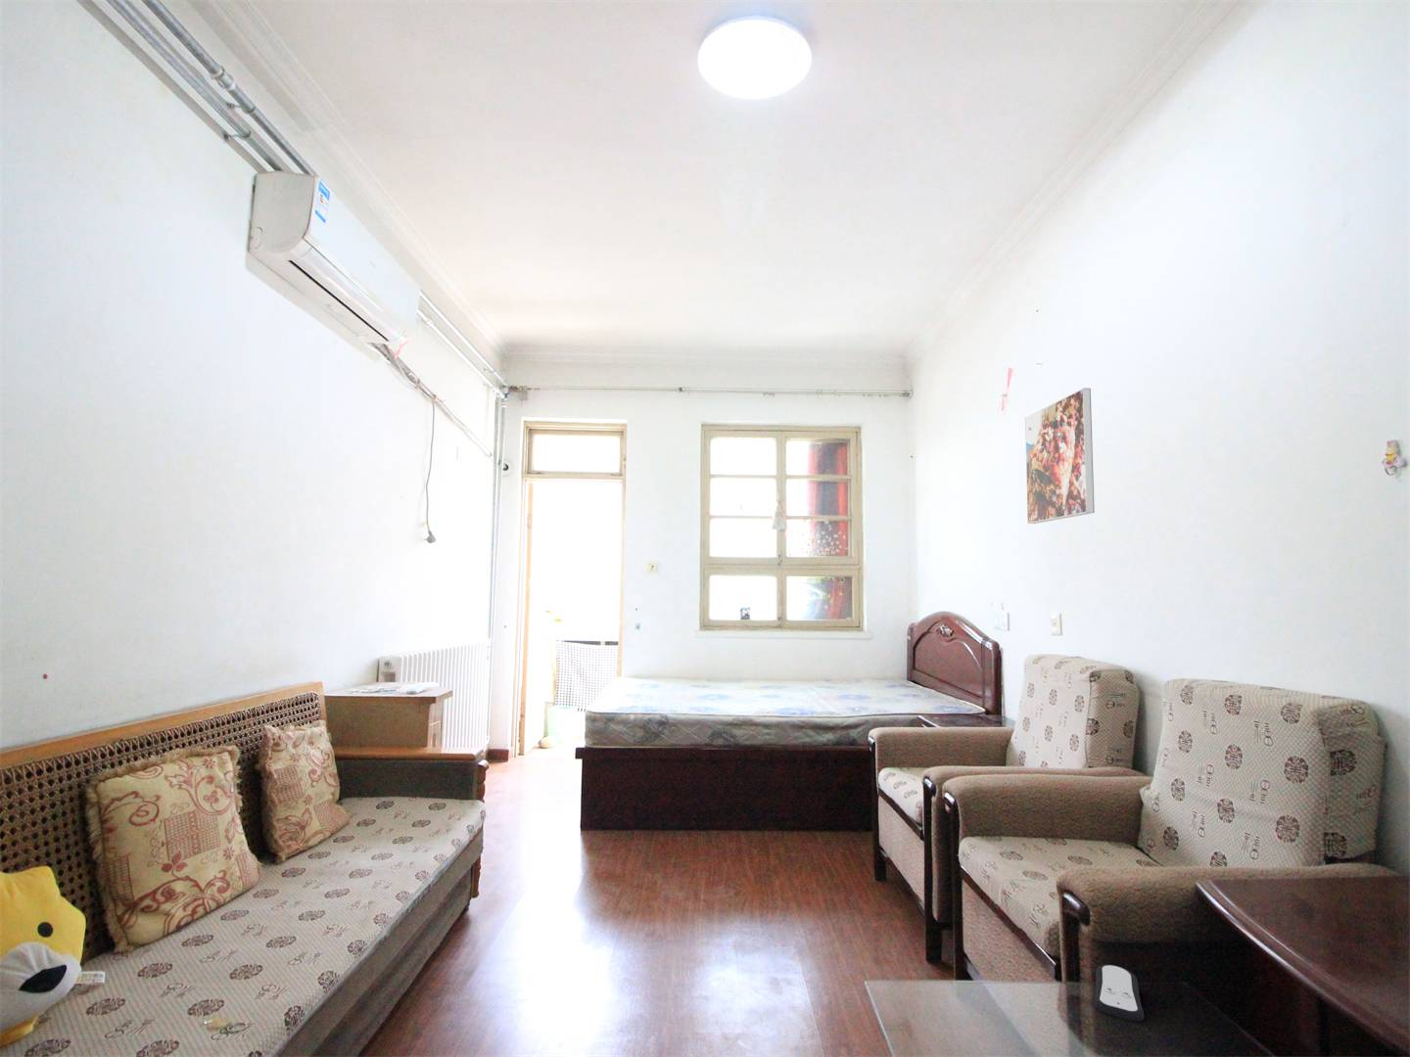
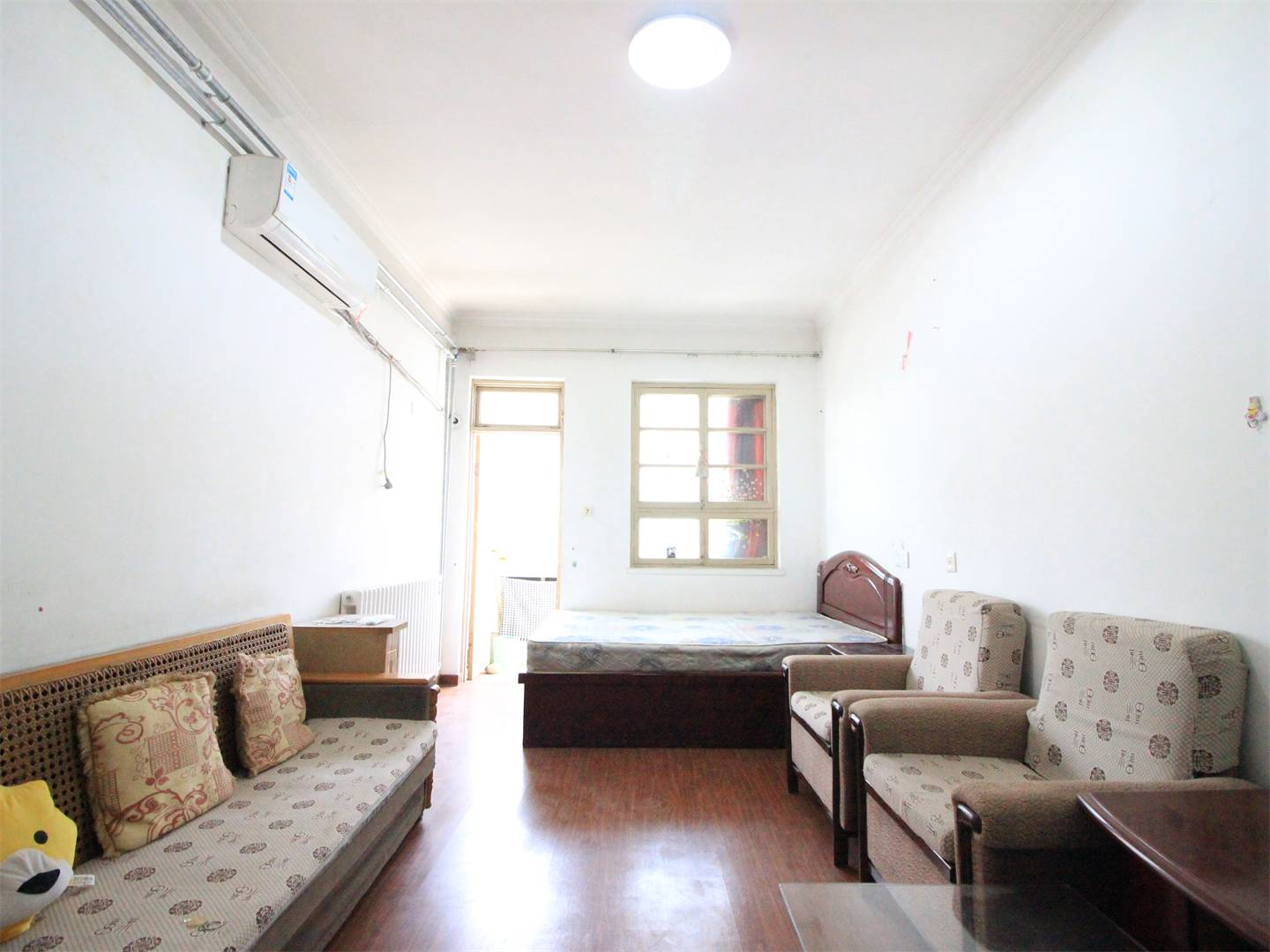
- remote control [1092,963,1146,1021]
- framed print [1025,386,1096,524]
